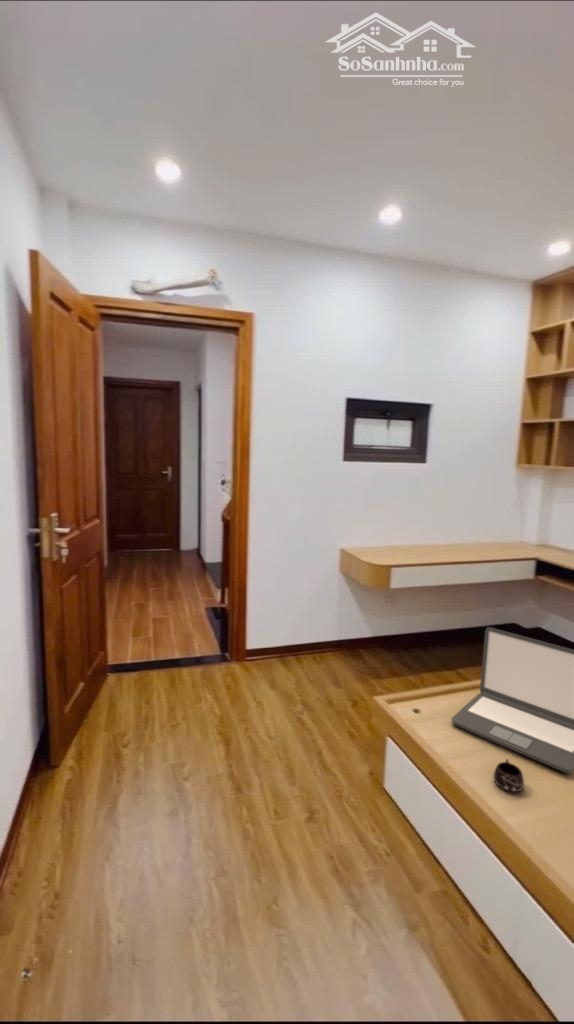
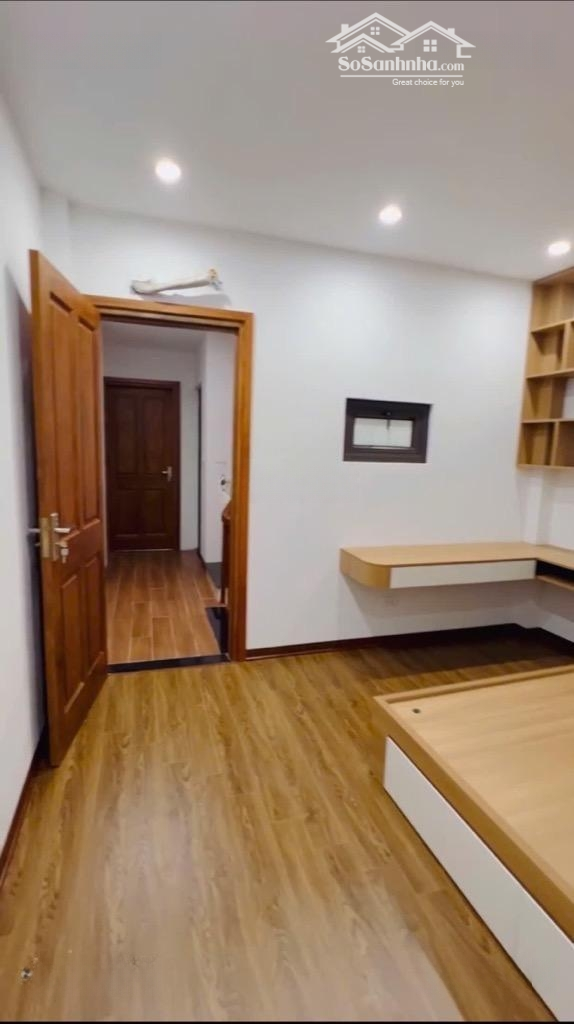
- mug [493,758,525,793]
- laptop [450,626,574,774]
